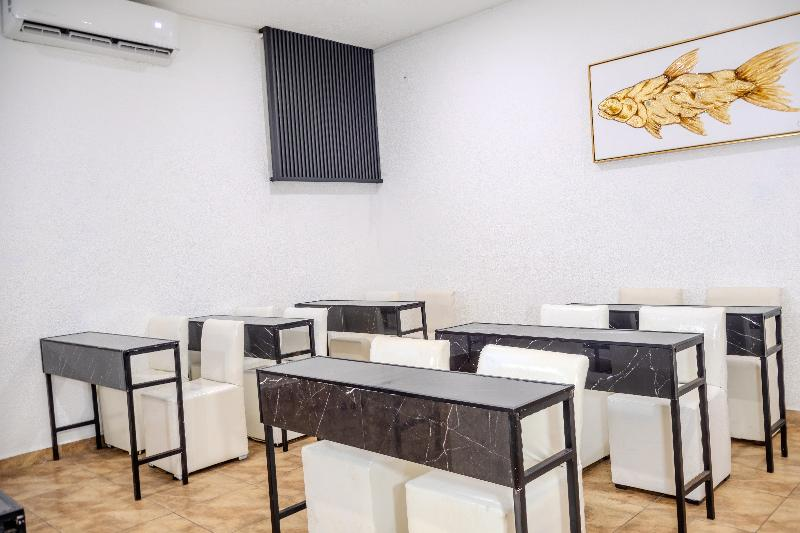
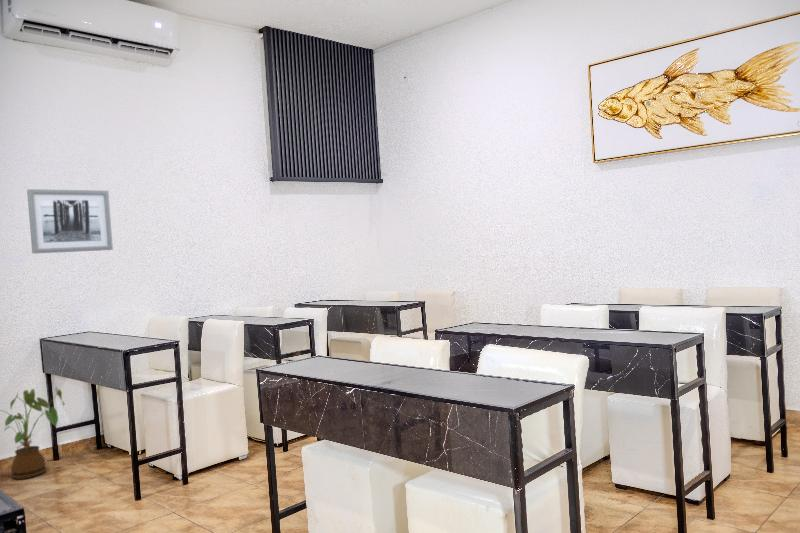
+ wall art [26,188,114,255]
+ house plant [0,386,66,480]
